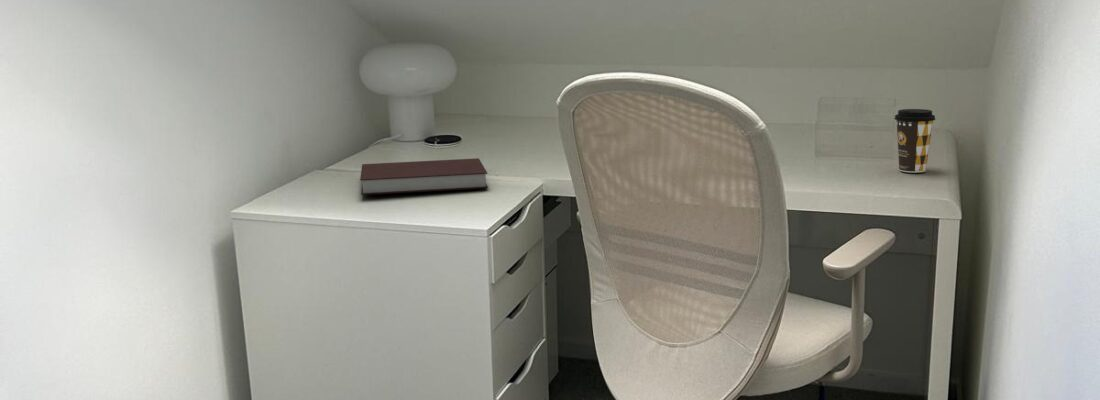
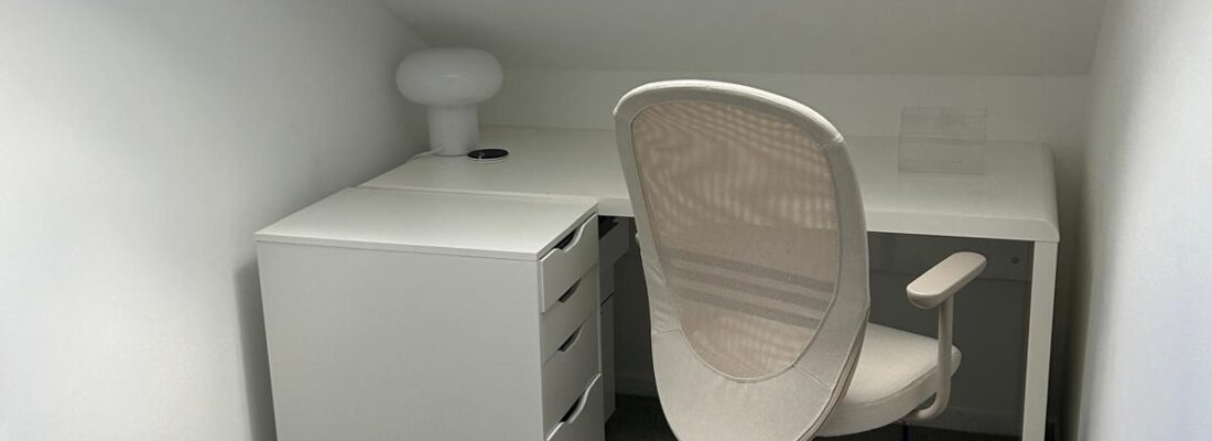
- coffee cup [893,108,936,173]
- notebook [359,157,489,196]
